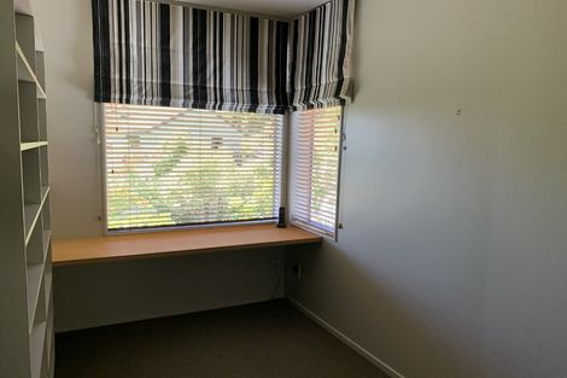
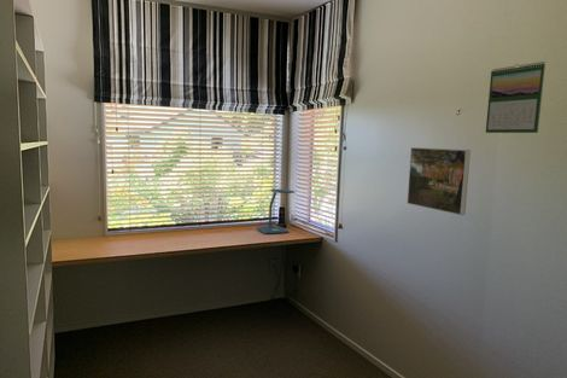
+ calendar [485,60,546,134]
+ desk lamp [256,187,297,235]
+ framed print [407,146,472,216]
